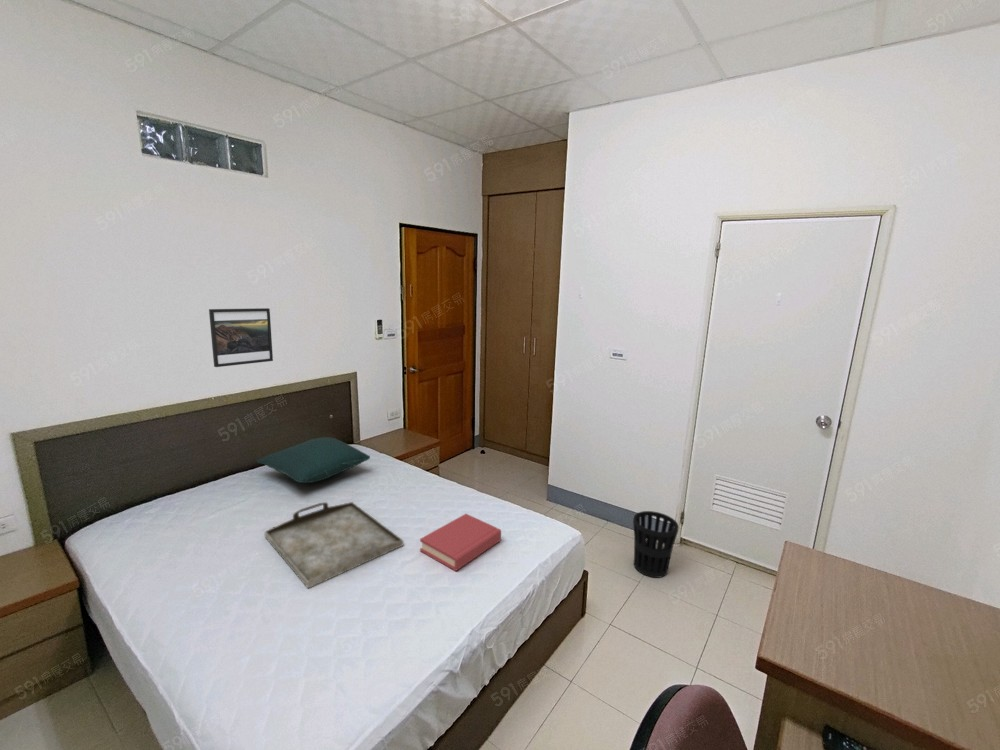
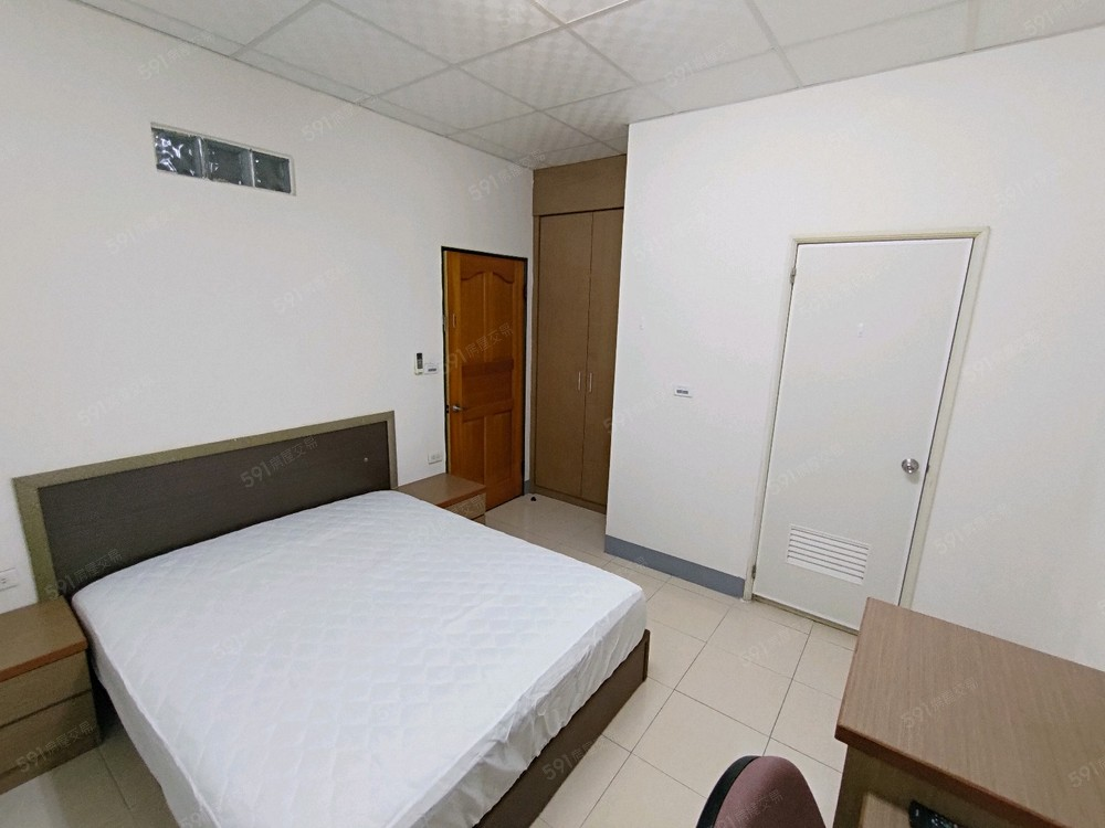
- wastebasket [632,510,680,579]
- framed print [208,307,274,368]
- hardback book [419,513,502,572]
- serving tray [263,501,404,589]
- pillow [256,436,371,484]
